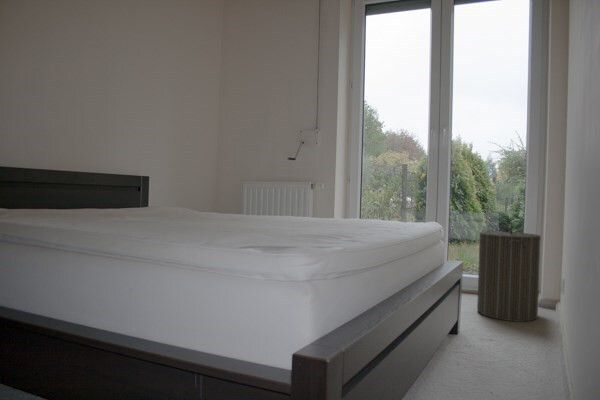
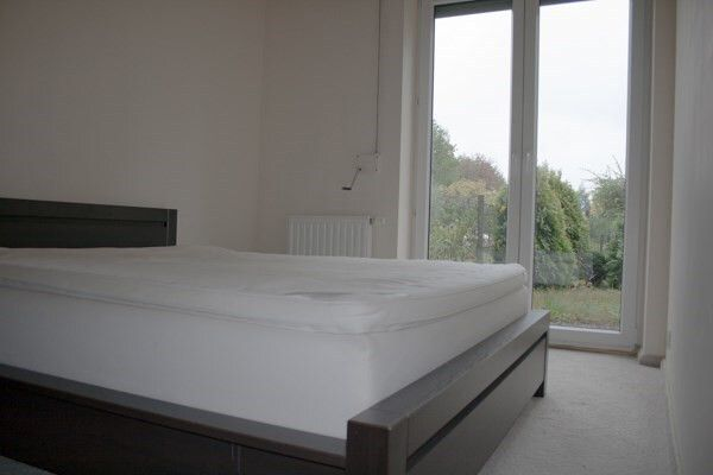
- laundry hamper [476,220,542,323]
